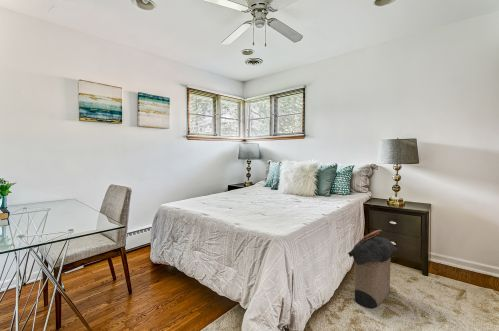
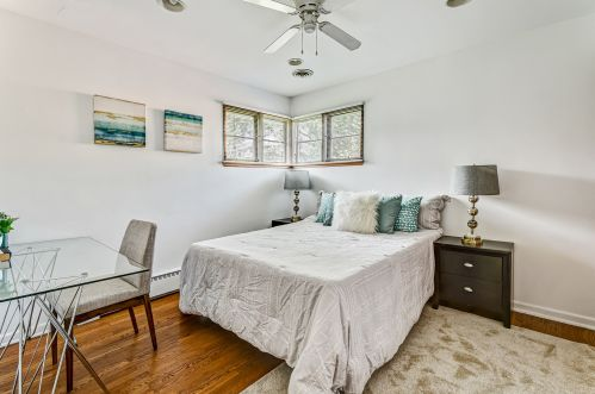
- laundry hamper [347,229,398,309]
